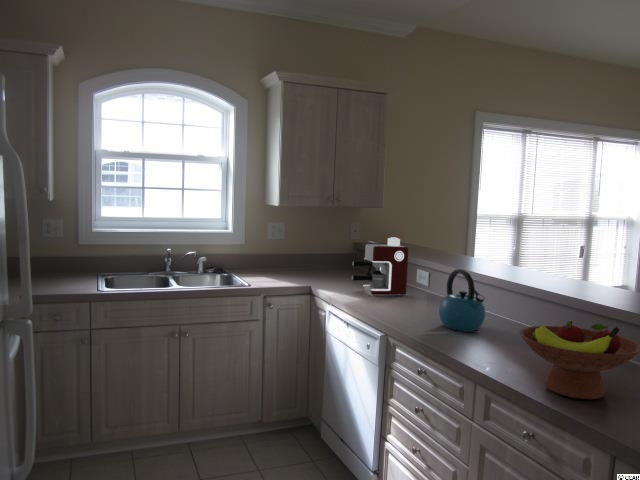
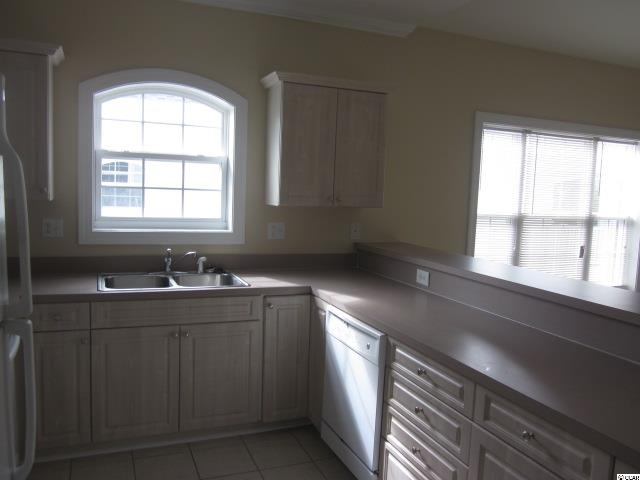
- coffee maker [351,236,409,296]
- fruit bowl [519,320,640,400]
- kettle [438,268,486,332]
